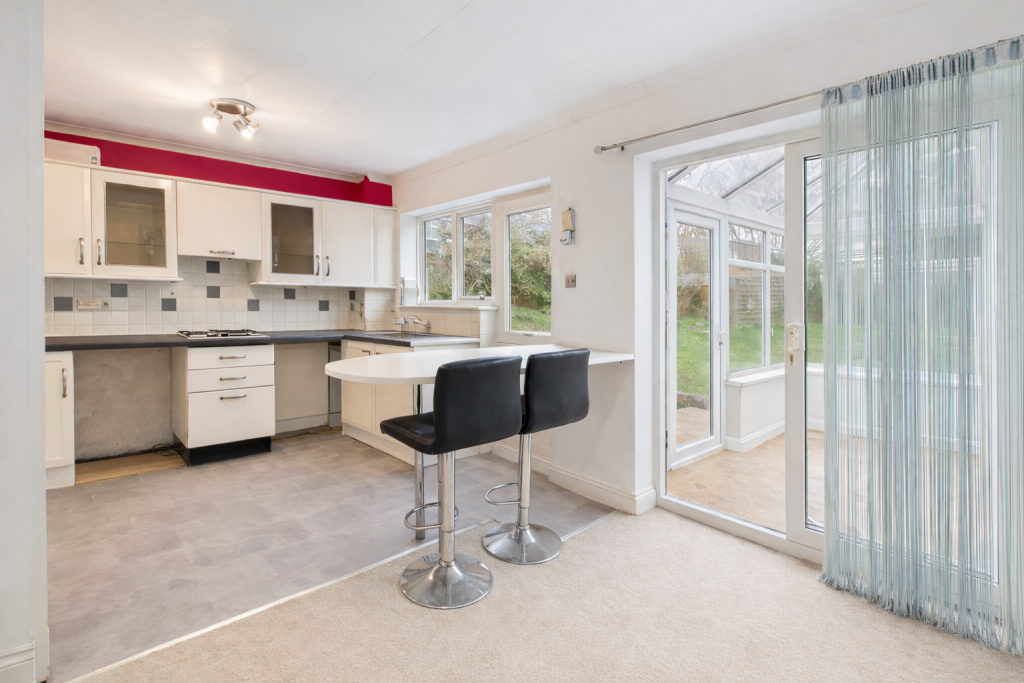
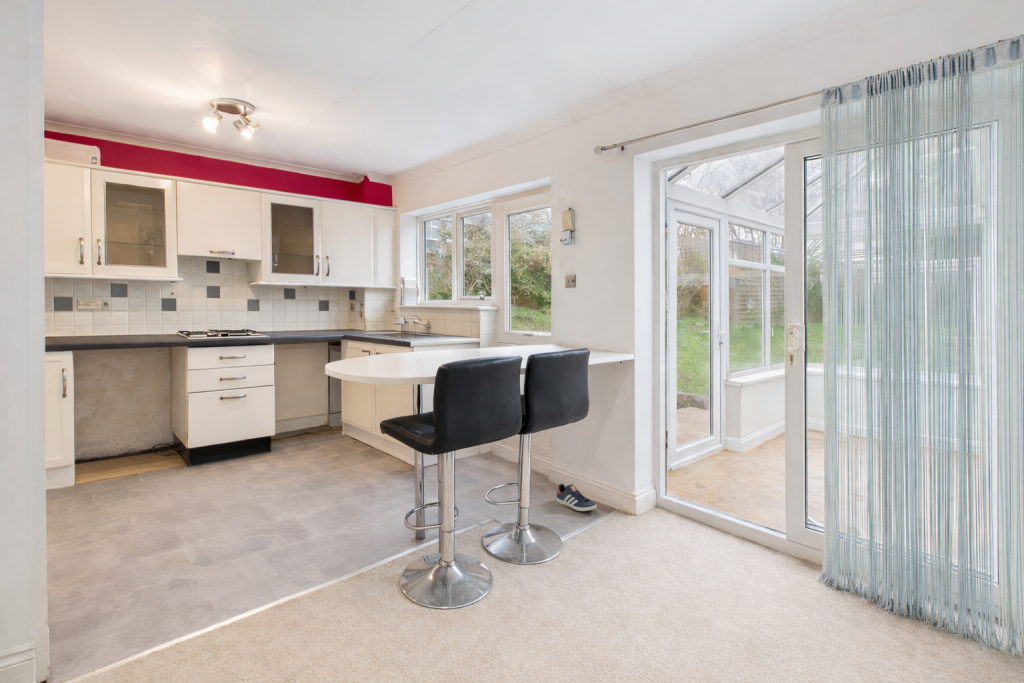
+ sneaker [555,483,597,512]
